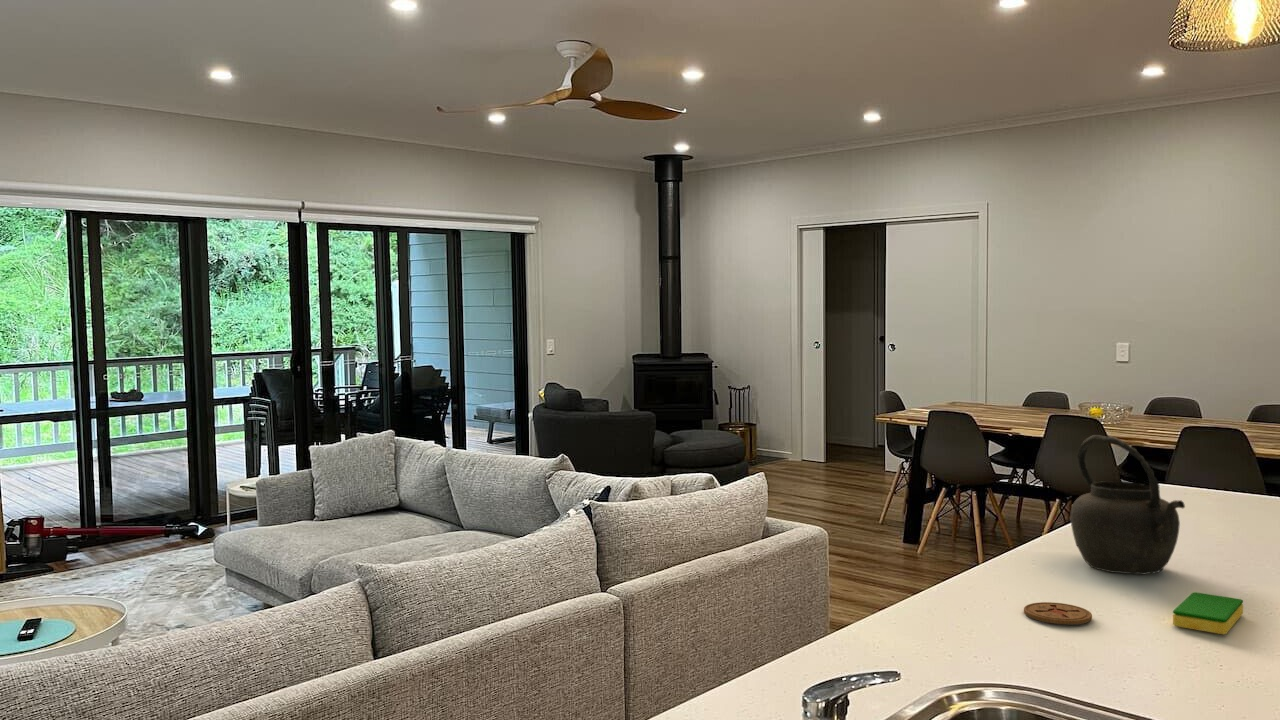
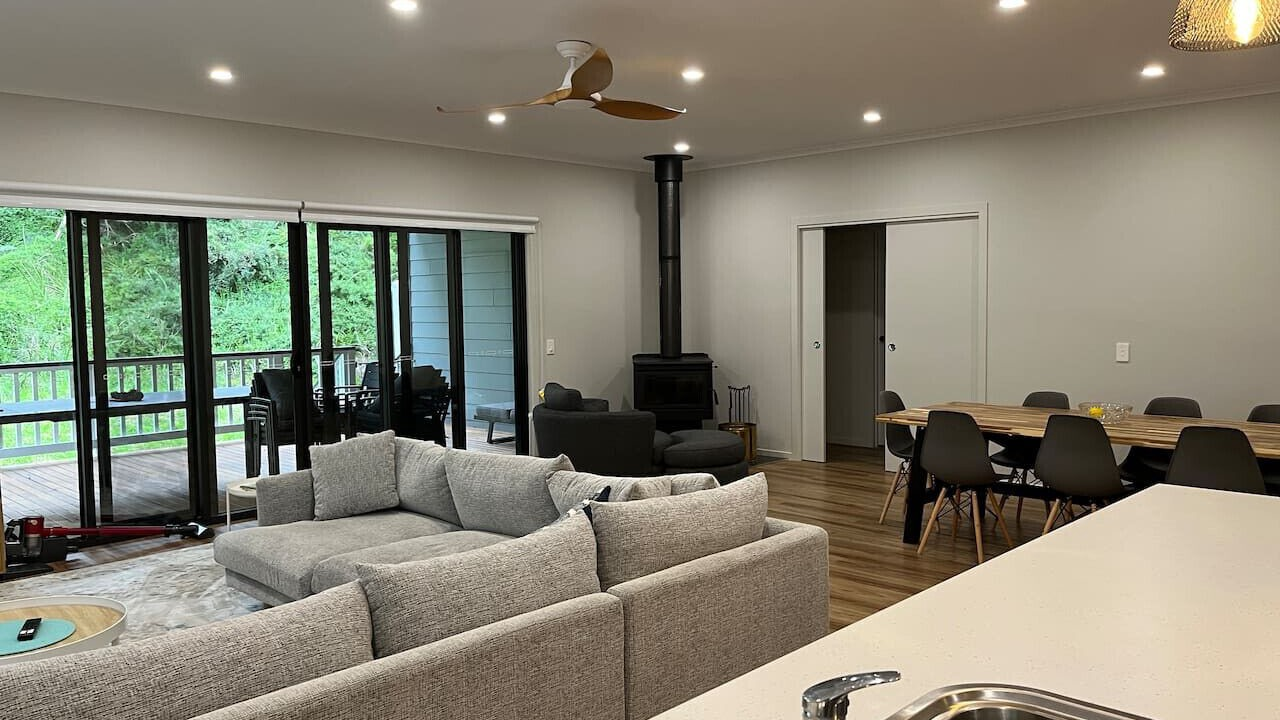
- dish sponge [1172,591,1244,635]
- kettle [1069,434,1186,575]
- coaster [1023,601,1093,626]
